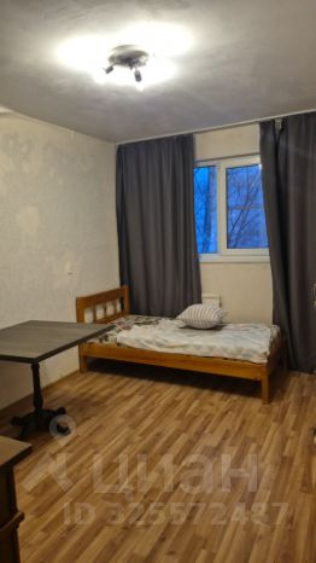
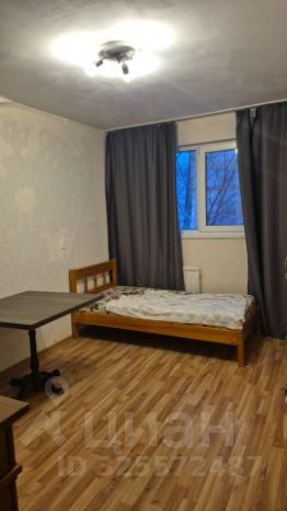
- pillow [175,303,229,330]
